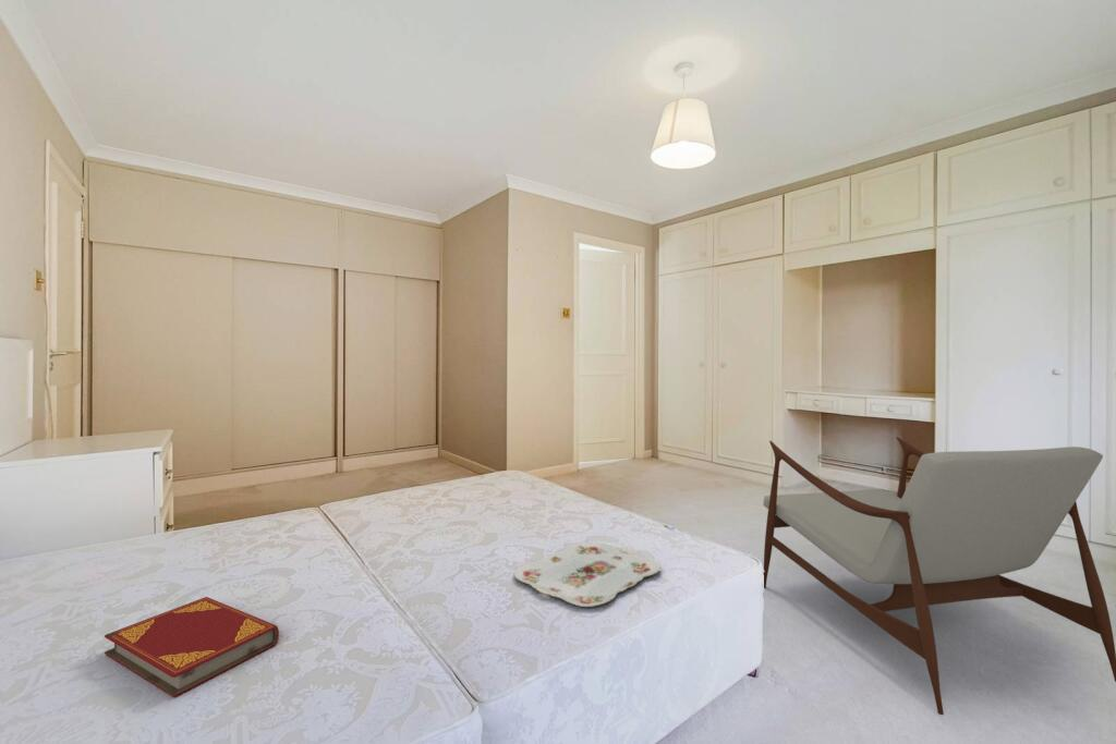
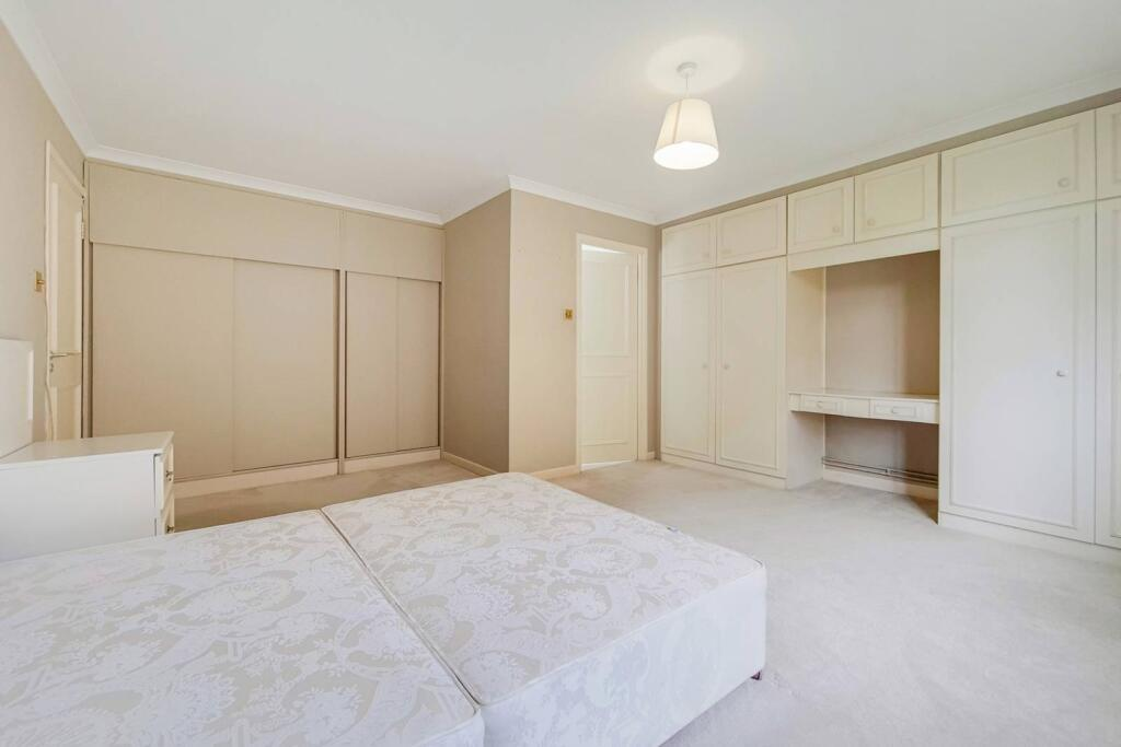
- armchair [762,436,1116,716]
- hardback book [104,596,280,698]
- serving tray [513,541,662,608]
